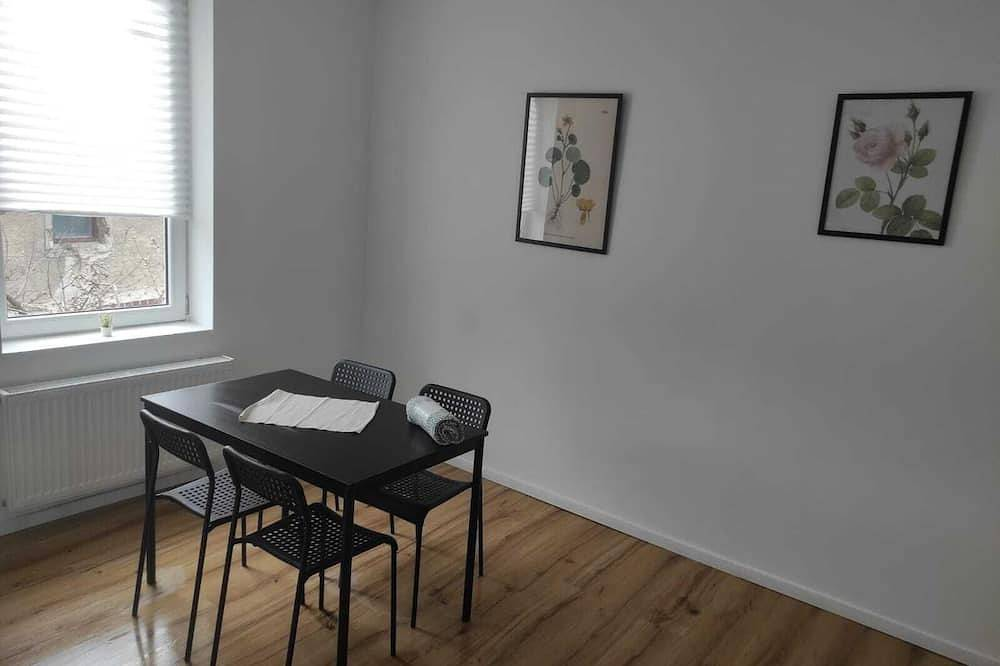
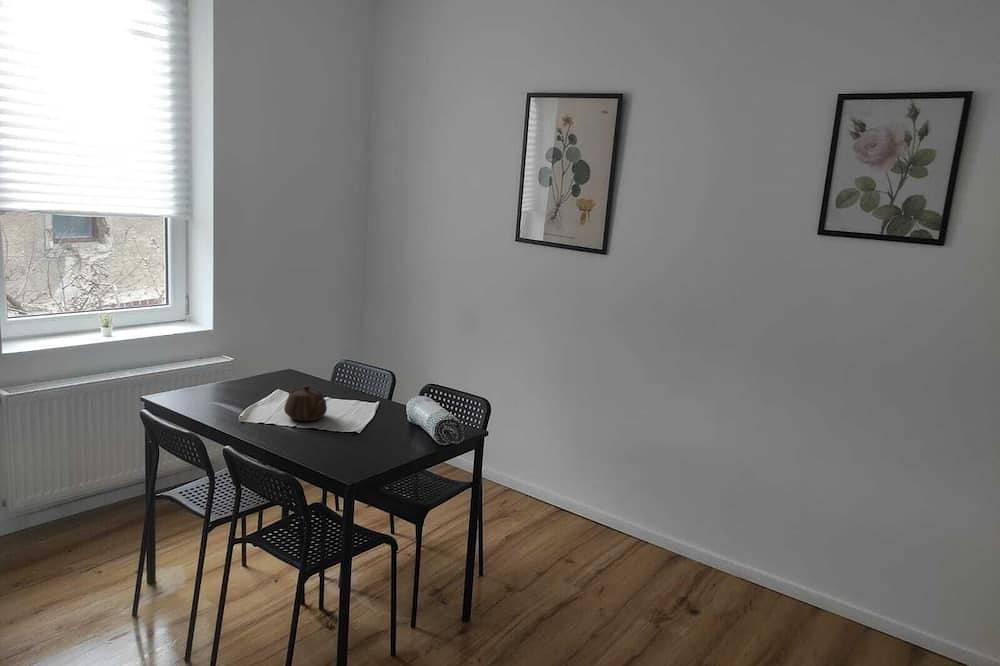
+ teapot [283,385,328,422]
